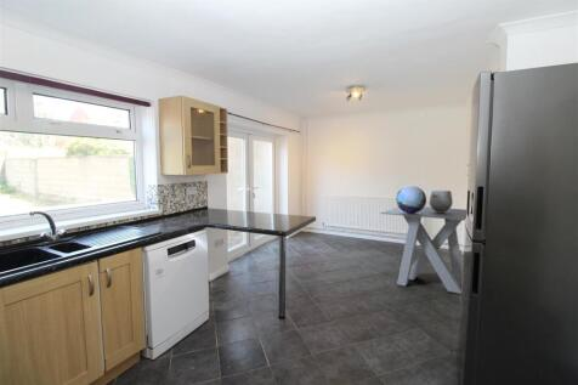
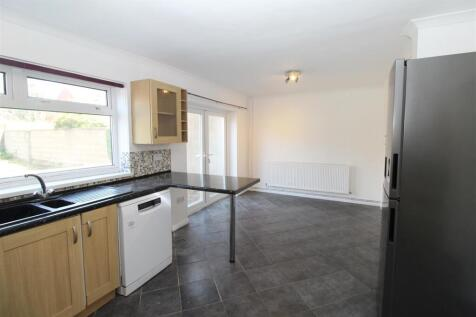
- decorative globe [395,185,427,214]
- ceramic pot [429,189,454,213]
- dining table [379,206,467,295]
